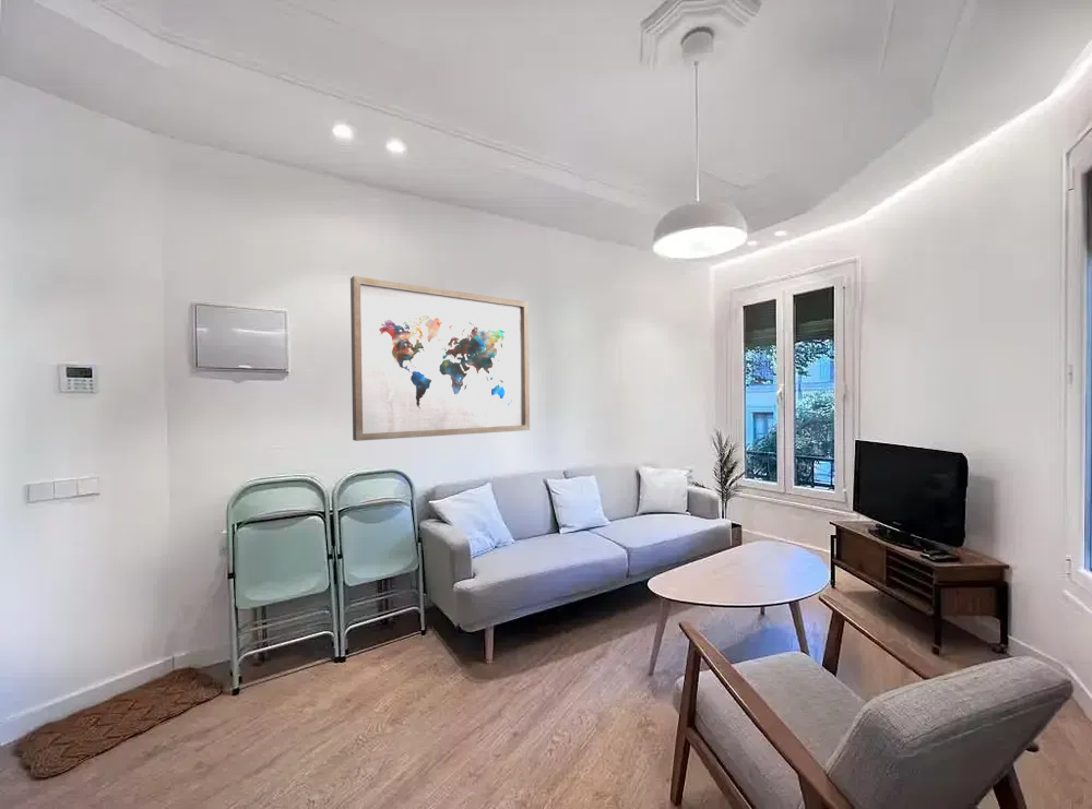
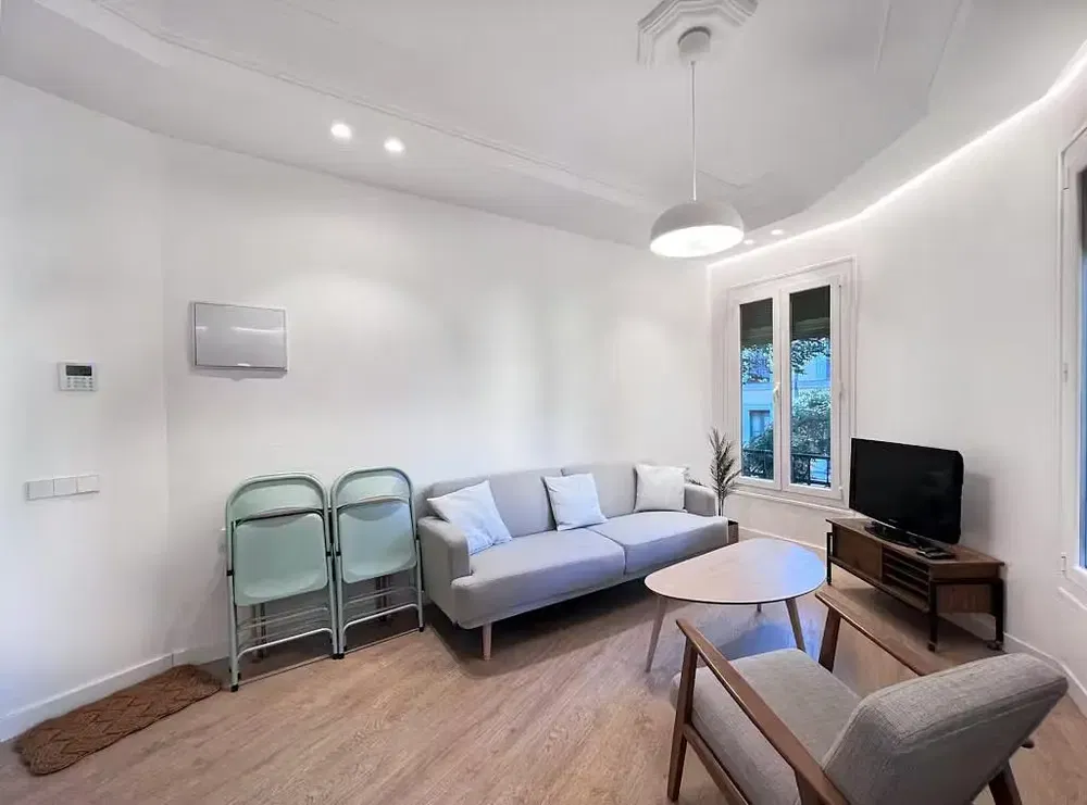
- wall art [349,275,531,442]
